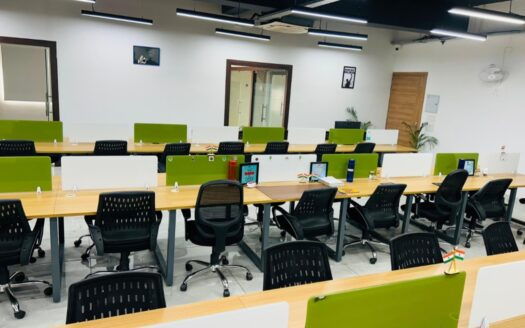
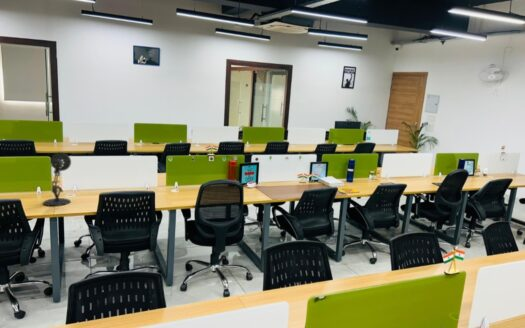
+ desk lamp [42,151,72,207]
